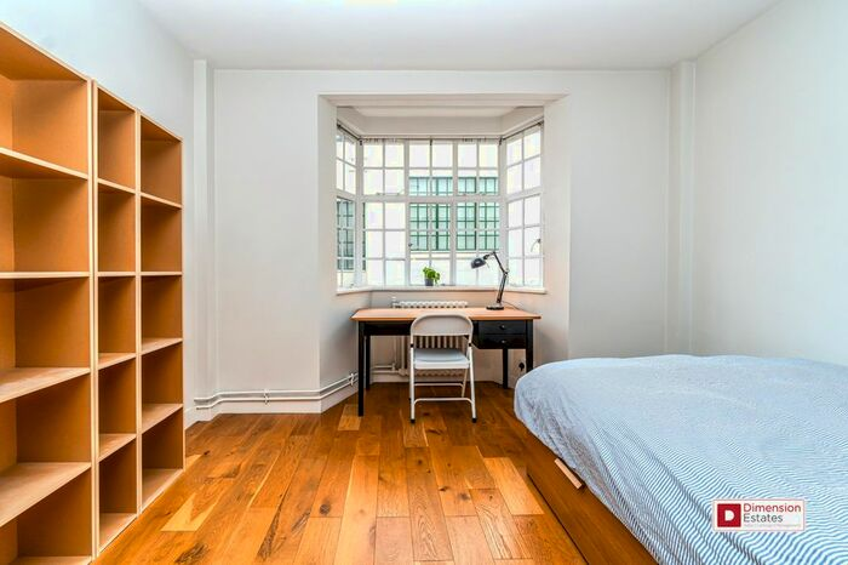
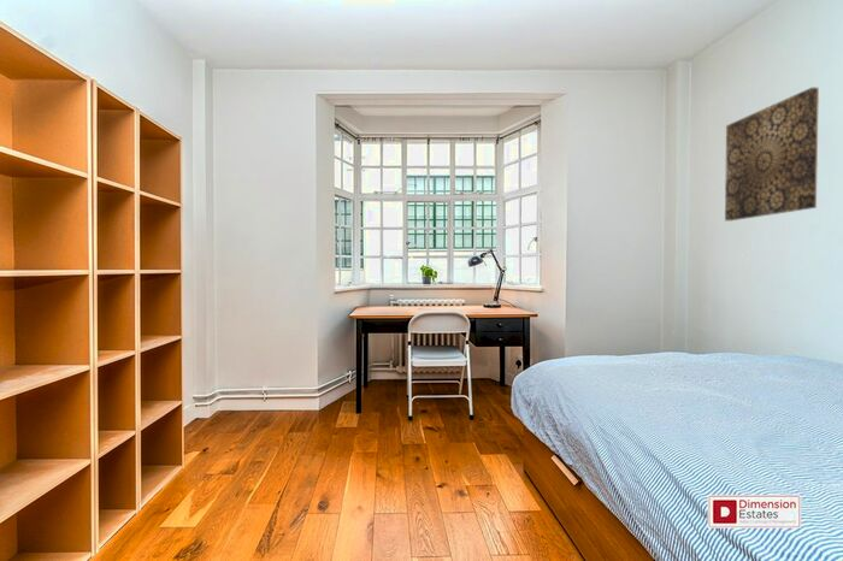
+ wall art [724,87,820,222]
